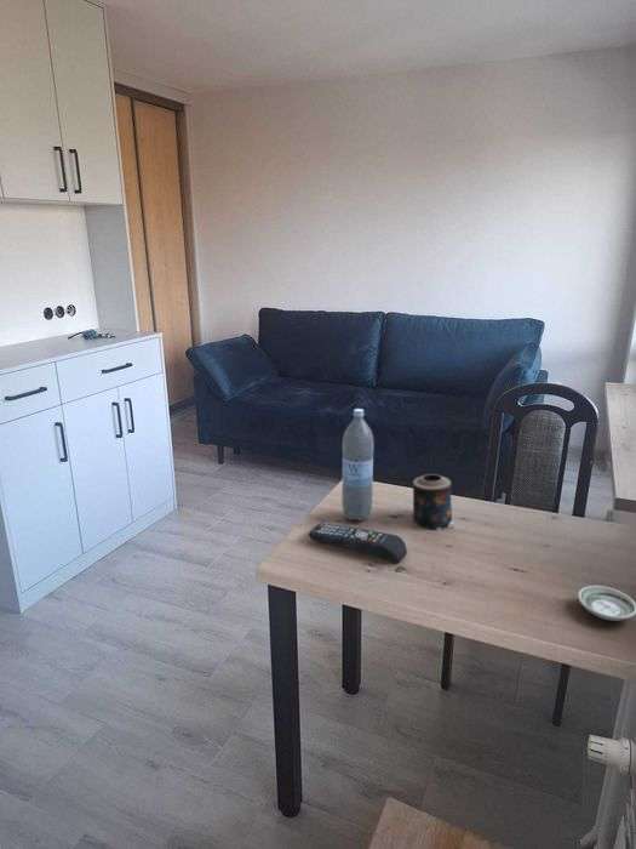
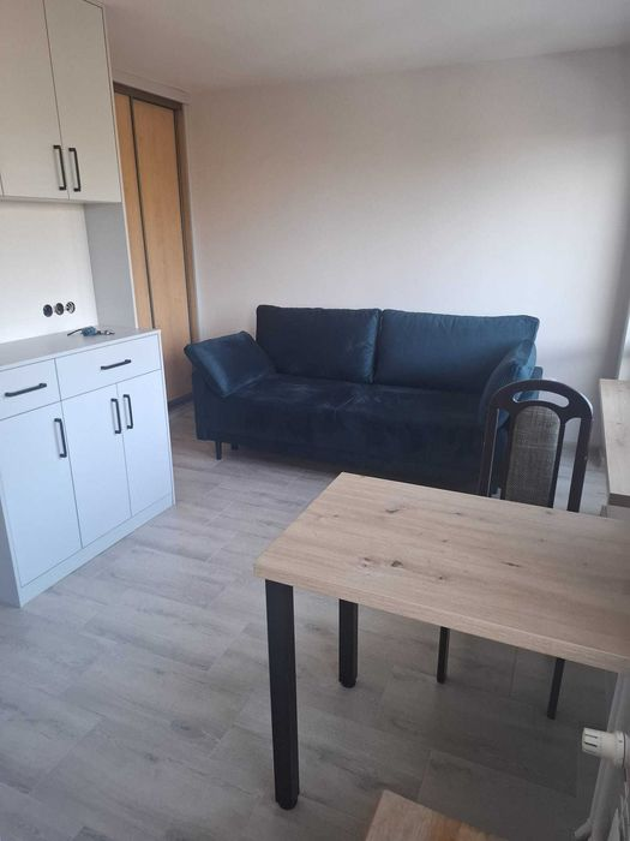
- saucer [577,585,636,622]
- water bottle [340,408,376,522]
- candle [412,473,455,531]
- remote control [308,523,408,564]
